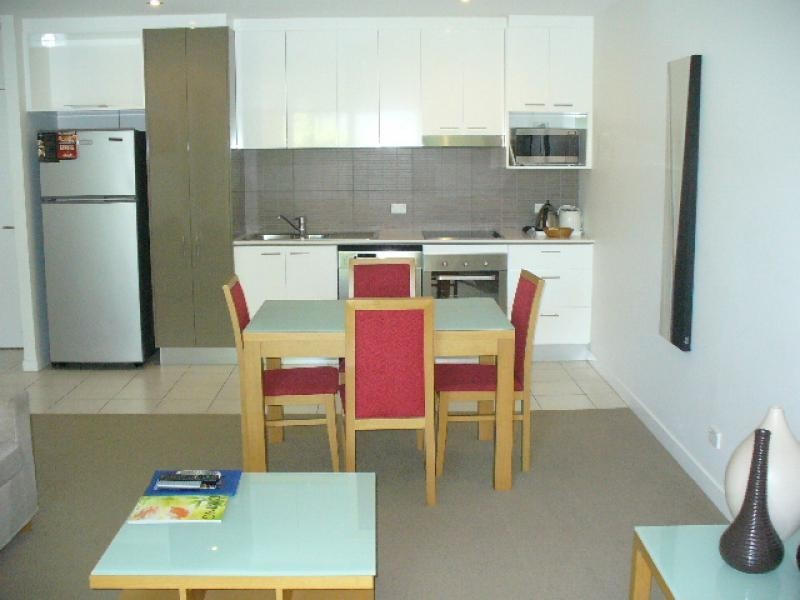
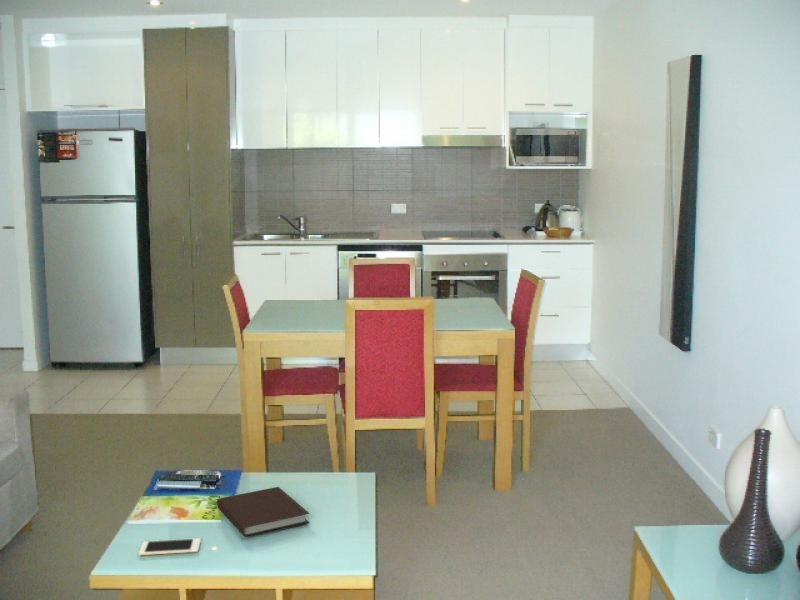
+ cell phone [138,537,202,556]
+ notebook [216,486,311,538]
